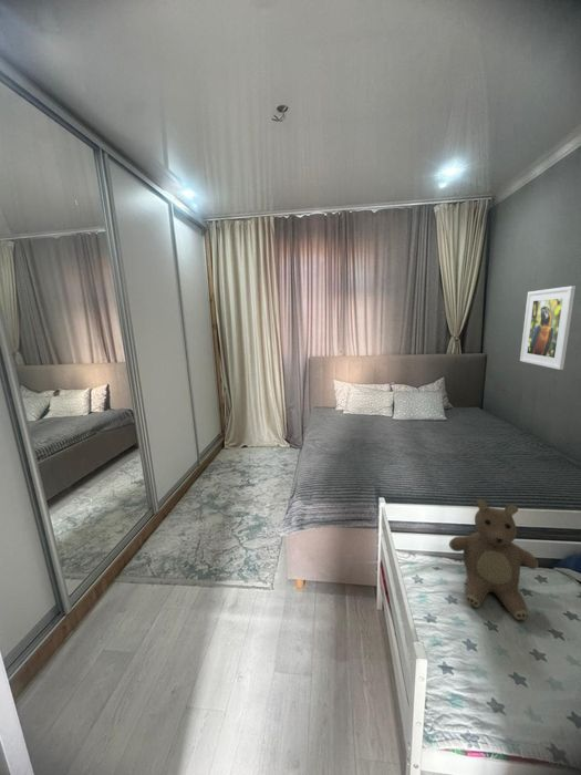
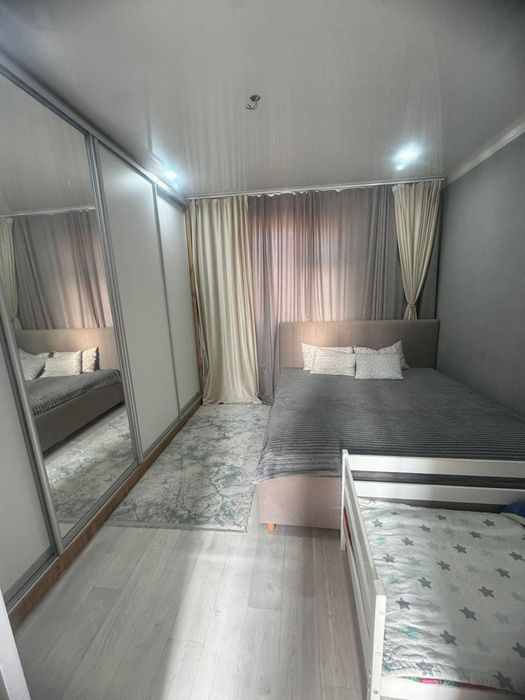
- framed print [519,285,577,371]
- teddy bear [448,498,539,622]
